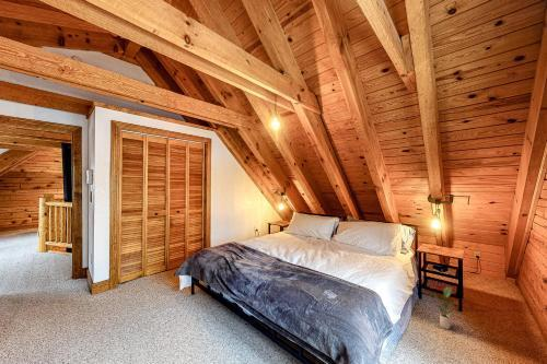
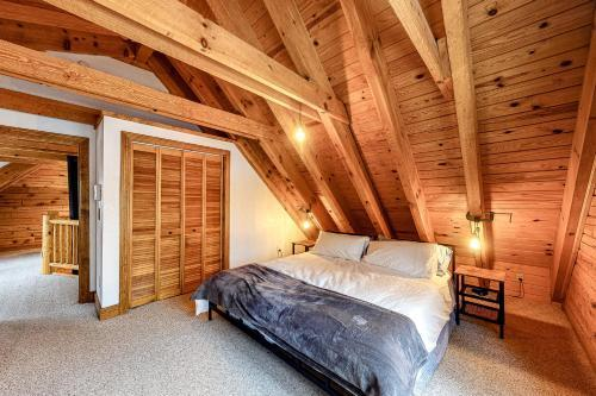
- potted plant [433,286,458,330]
